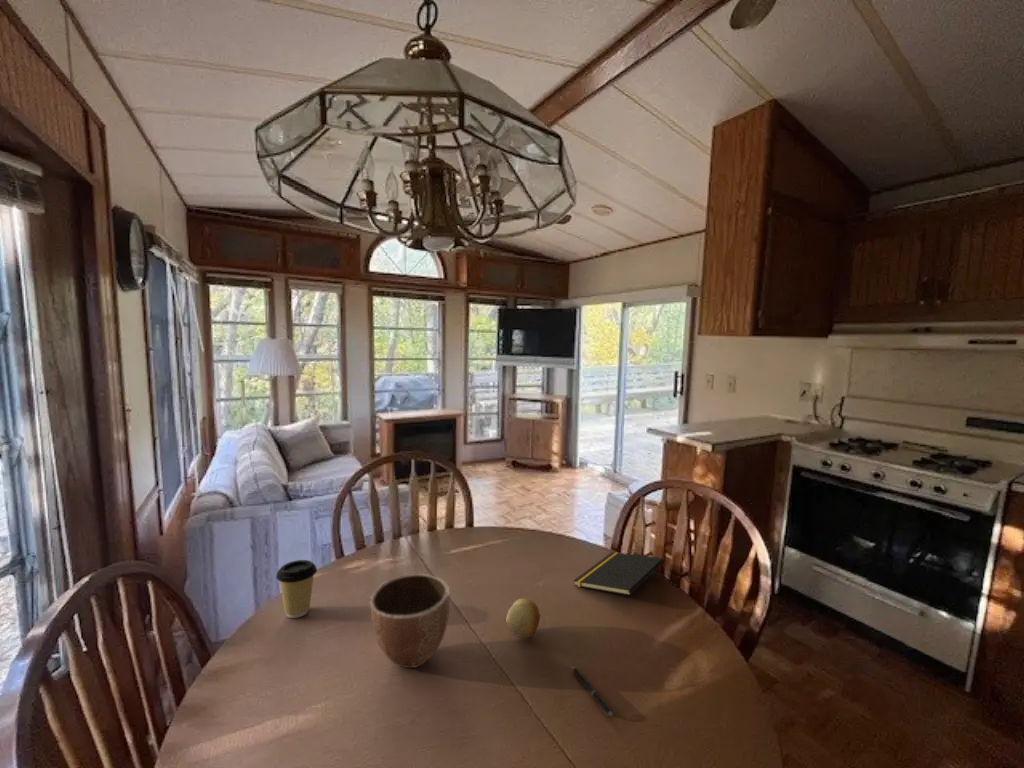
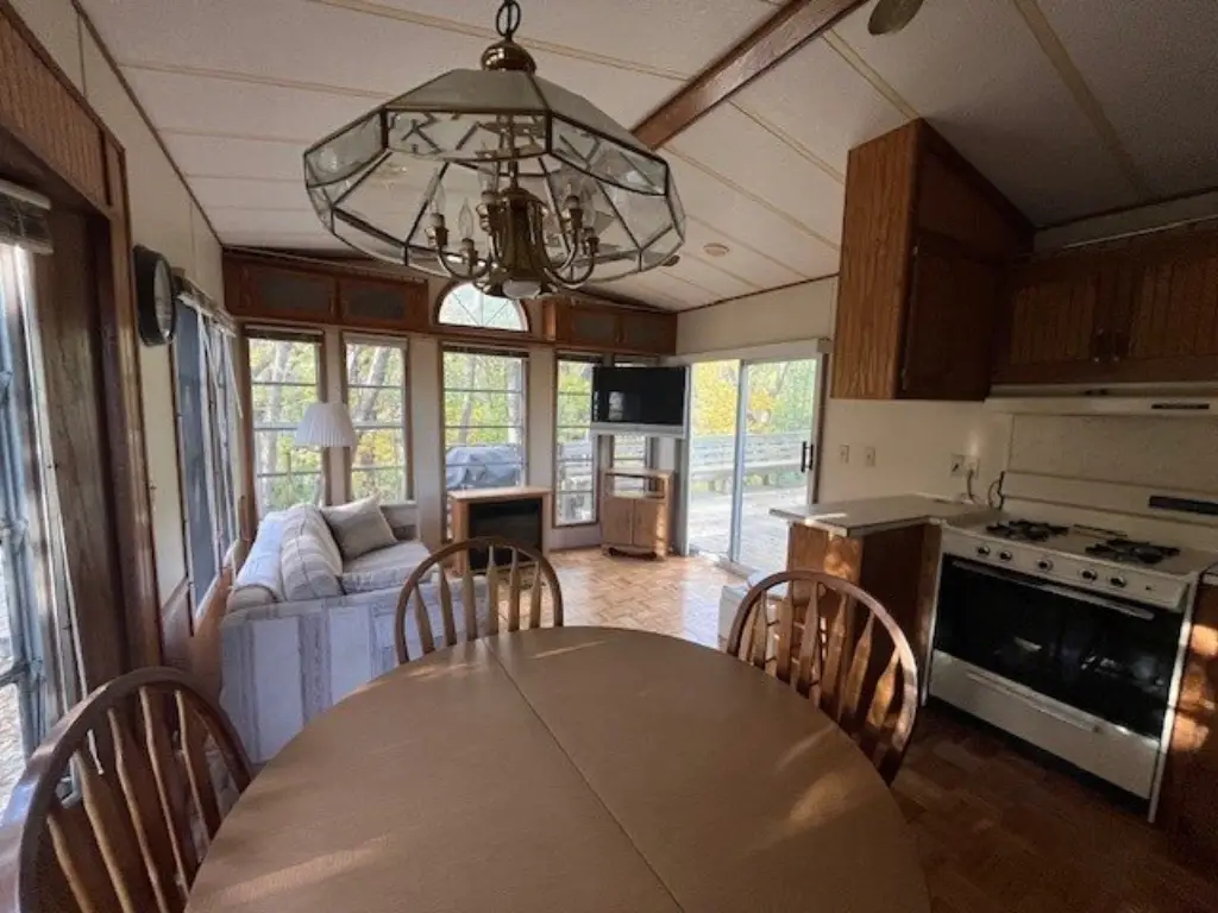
- pen [570,665,614,717]
- decorative bowl [370,572,451,669]
- fruit [506,598,542,639]
- notepad [573,551,665,596]
- coffee cup [275,559,318,619]
